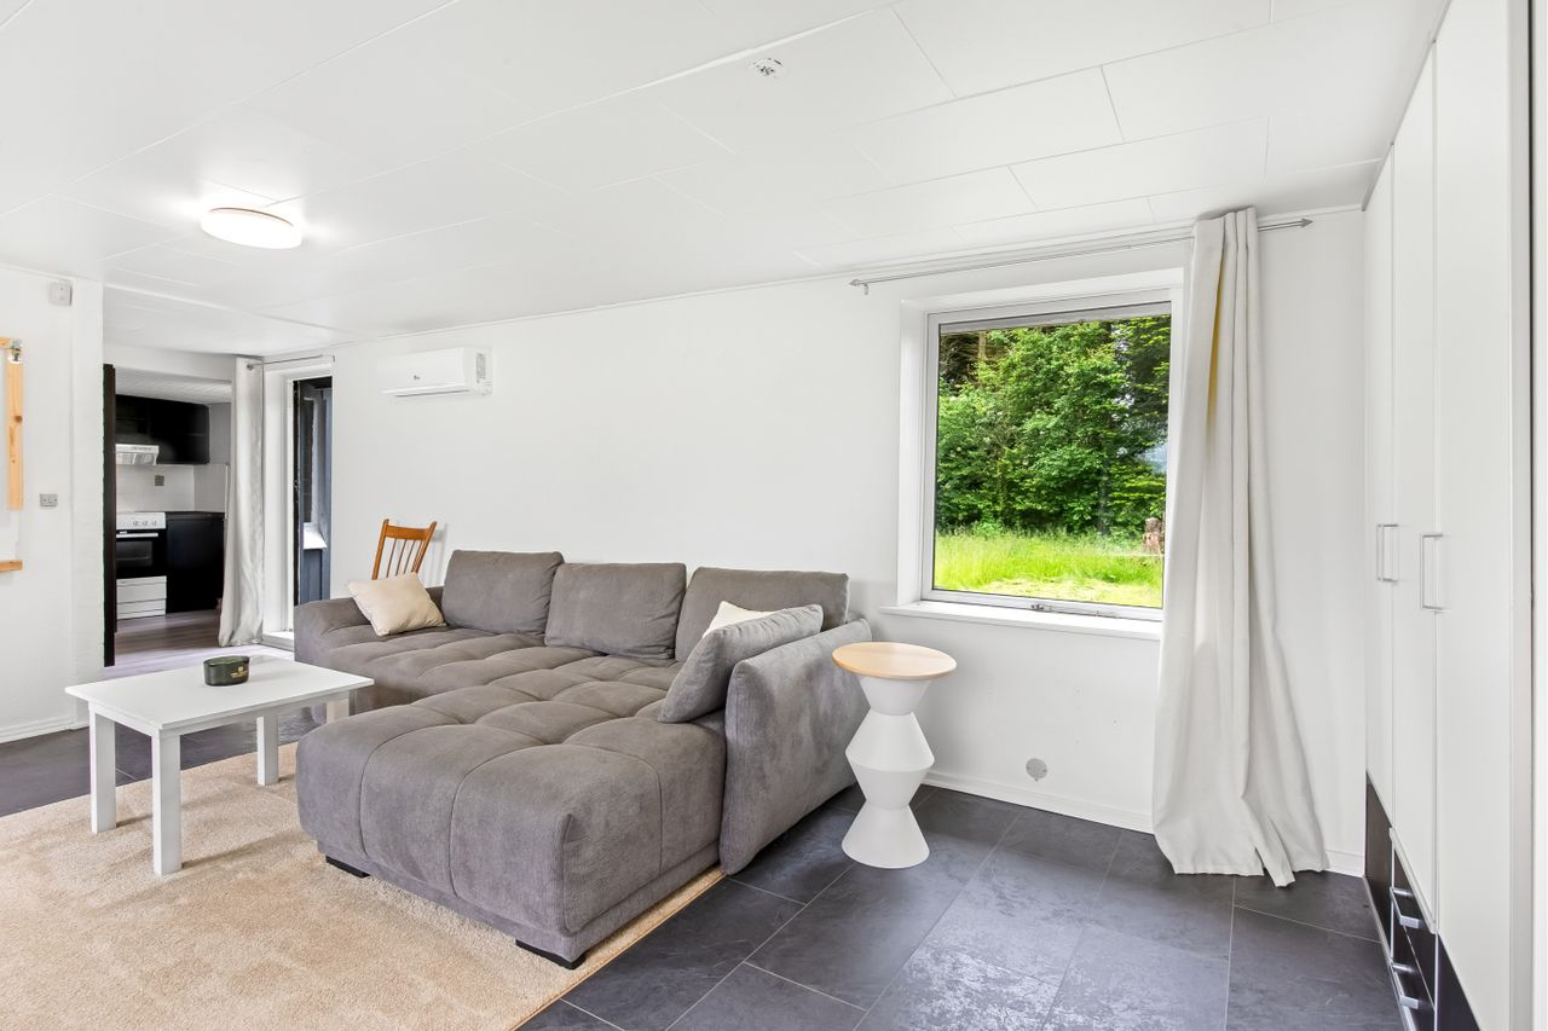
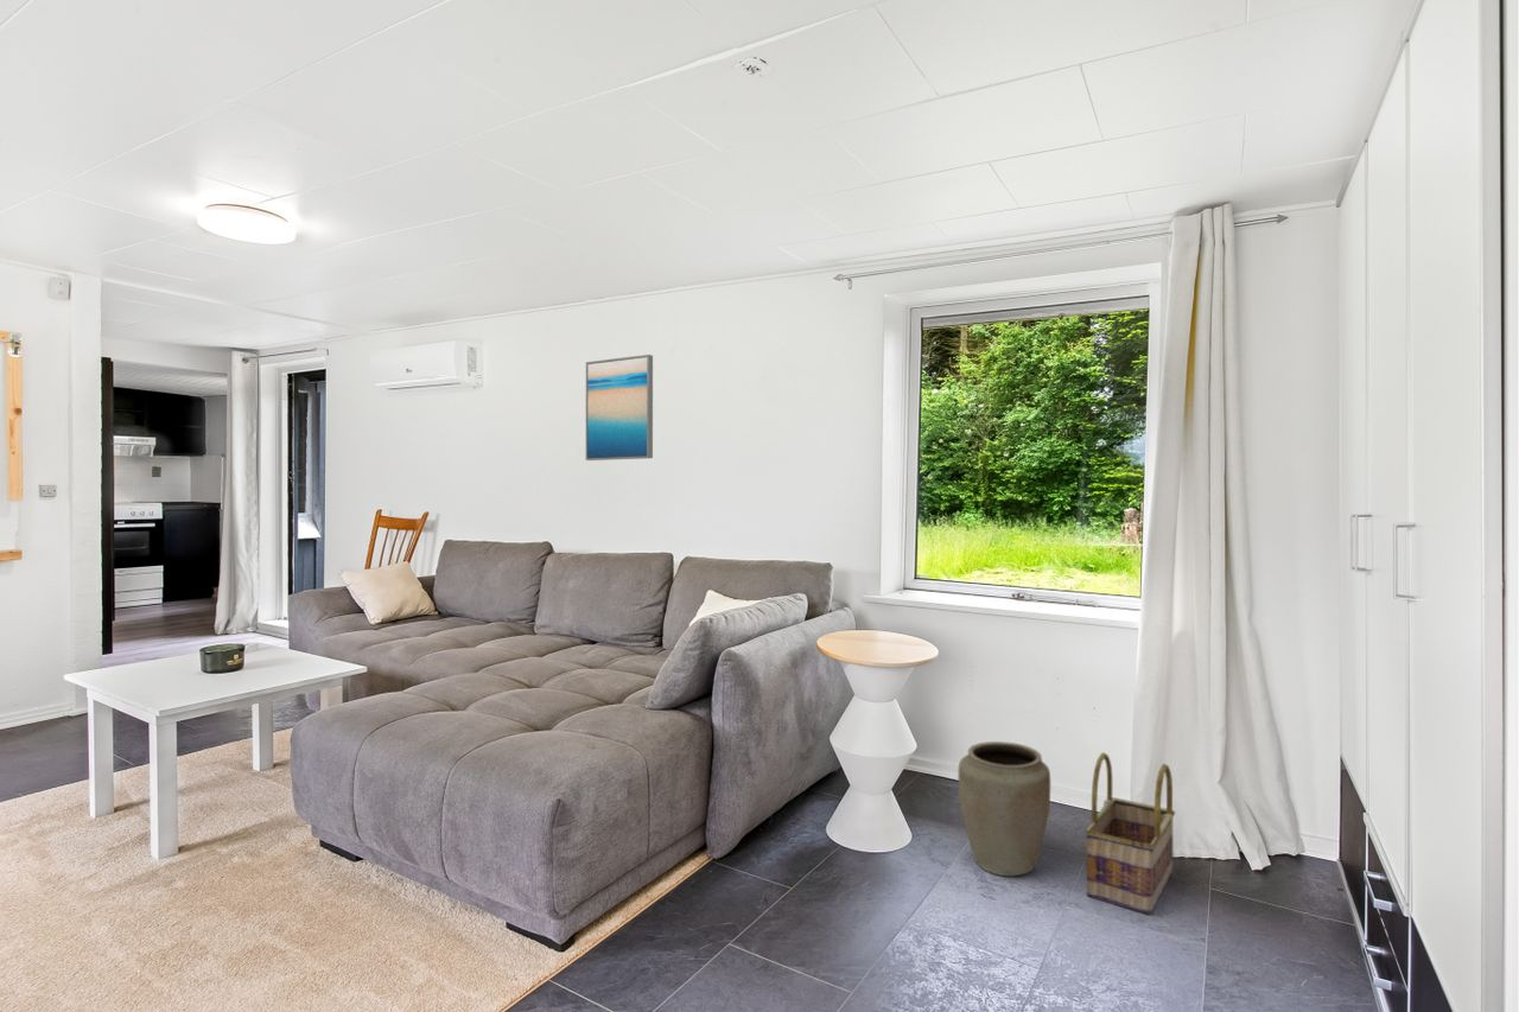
+ wall art [585,354,654,462]
+ vase [958,740,1051,877]
+ basket [1083,751,1176,916]
